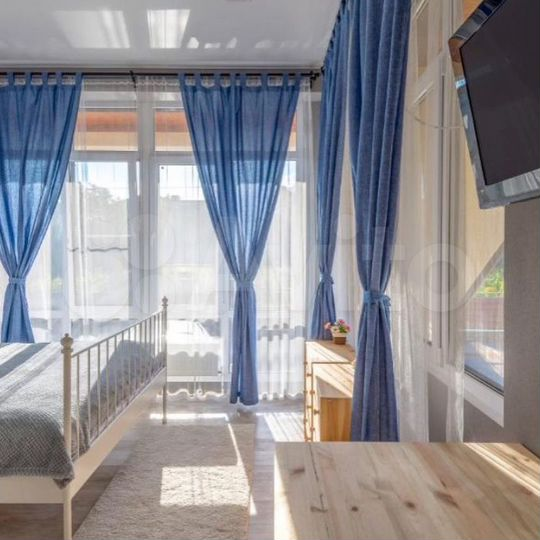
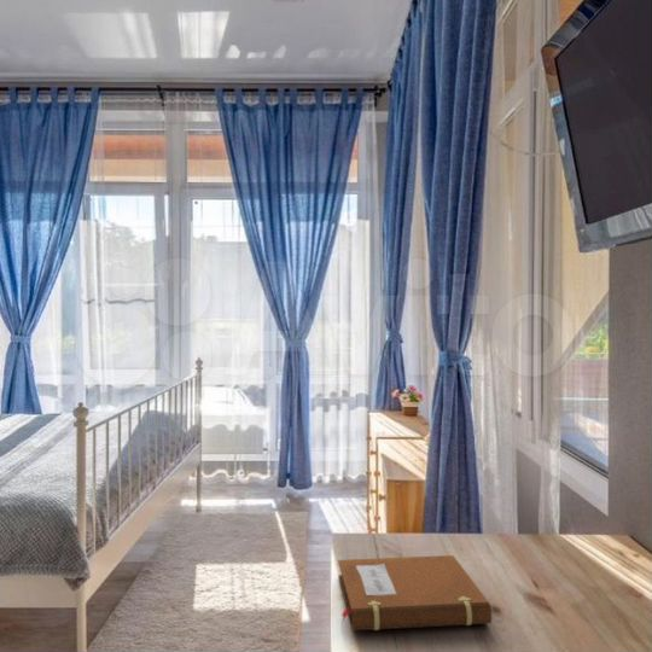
+ notebook [337,554,493,631]
